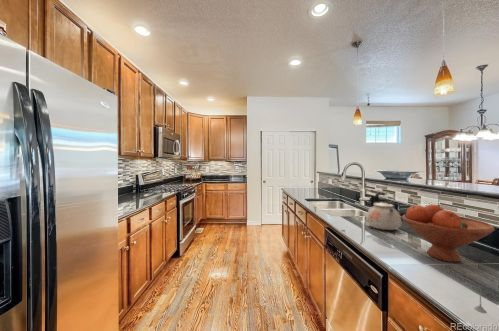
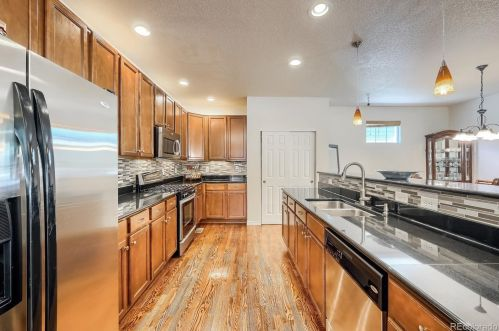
- kettle [365,192,402,231]
- fruit bowl [401,203,496,263]
